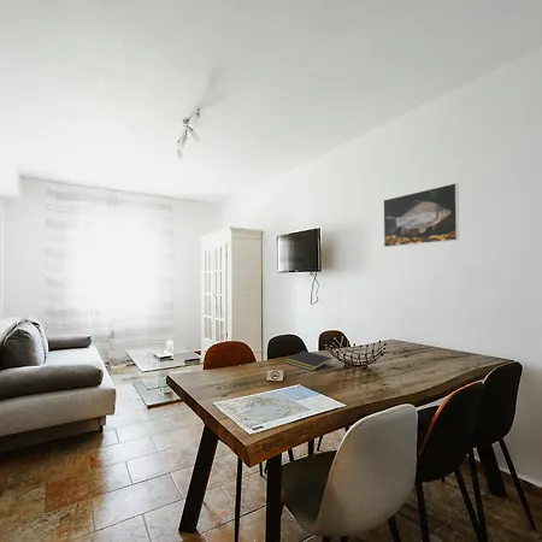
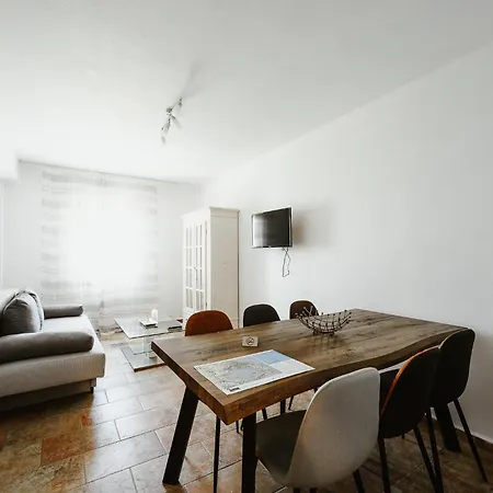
- notepad [283,349,332,372]
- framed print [382,182,460,248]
